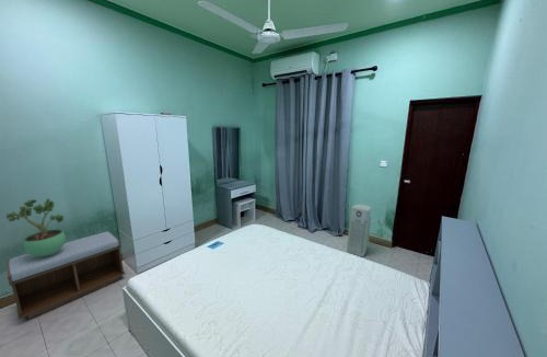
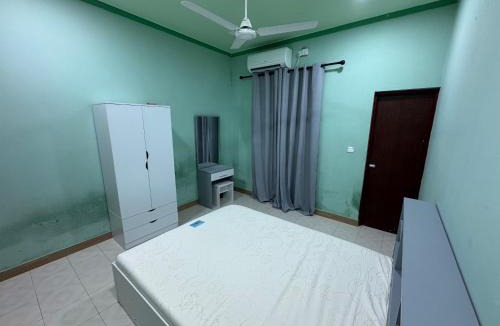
- bench [5,231,126,320]
- potted plant [5,197,67,256]
- air purifier [346,204,372,257]
